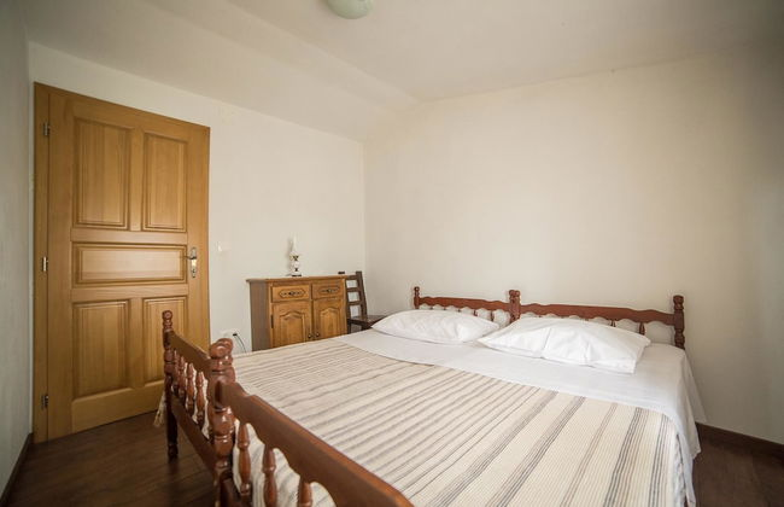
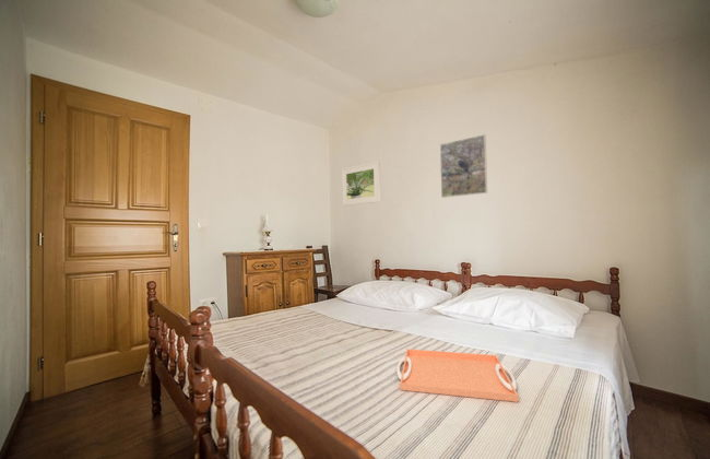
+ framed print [439,133,488,199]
+ serving tray [395,348,520,403]
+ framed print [341,161,381,208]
